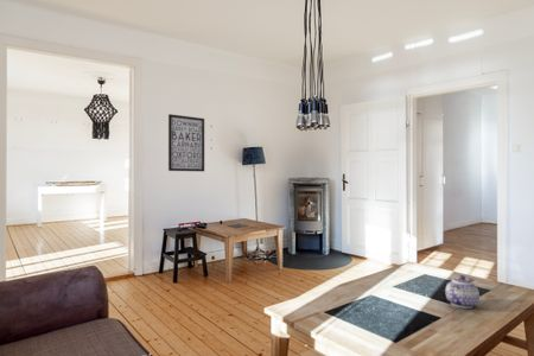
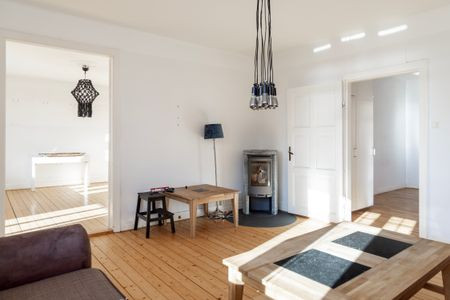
- wall art [167,113,205,172]
- teapot [444,274,481,310]
